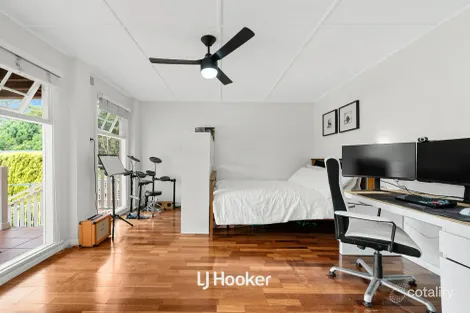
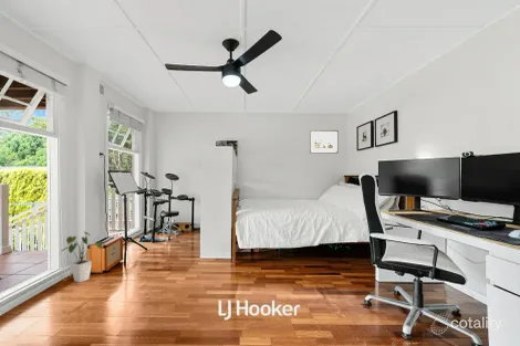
+ wall art [309,129,340,155]
+ house plant [60,230,103,283]
